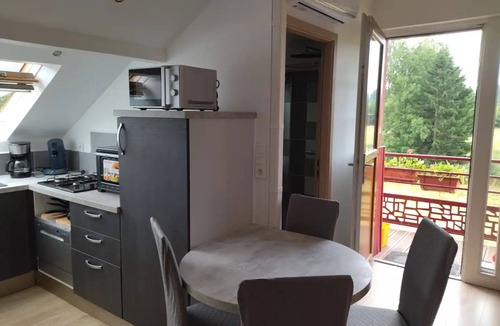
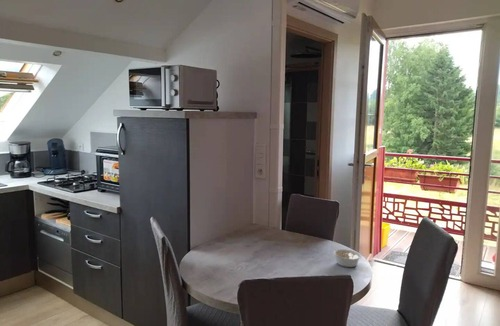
+ legume [332,248,363,268]
